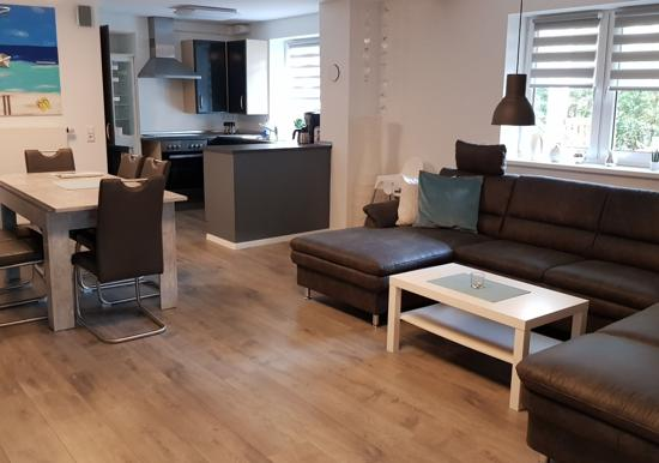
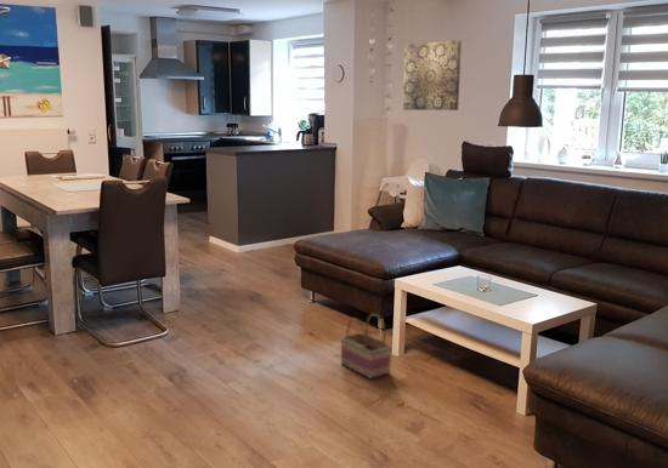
+ wall art [402,39,463,112]
+ basket [340,313,392,381]
